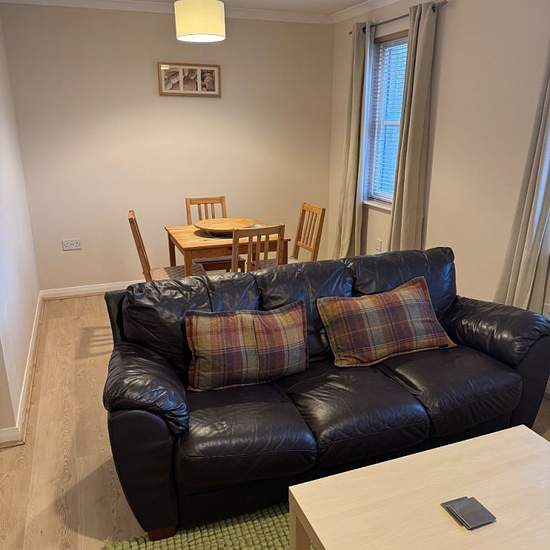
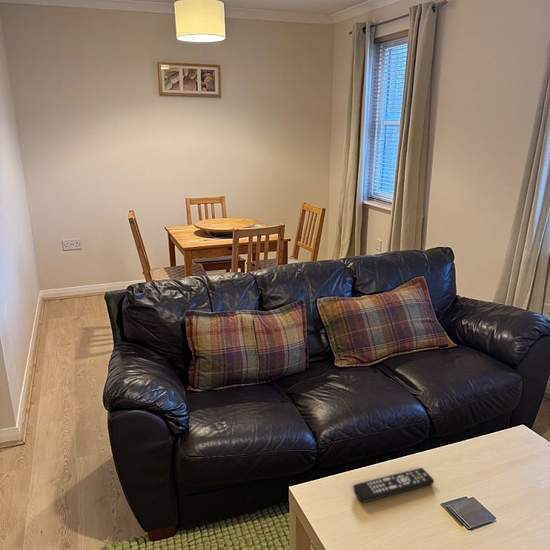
+ remote control [352,467,435,503]
